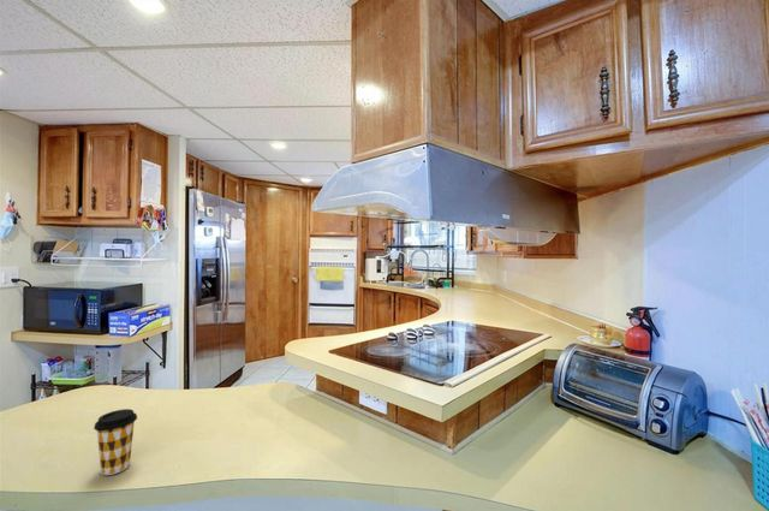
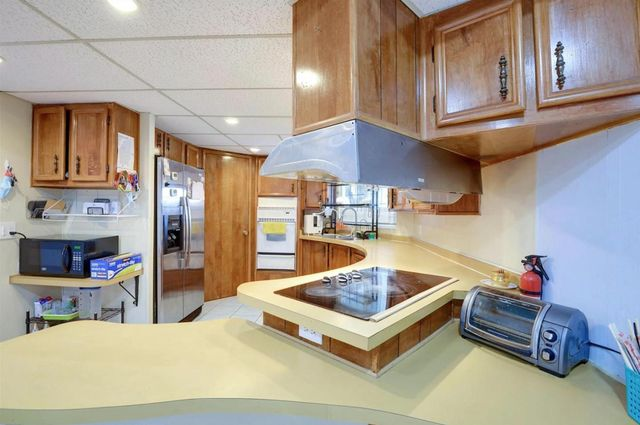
- coffee cup [93,408,138,476]
